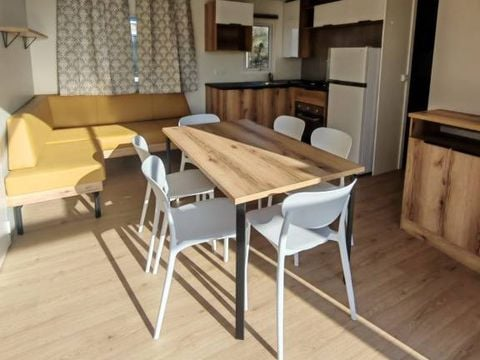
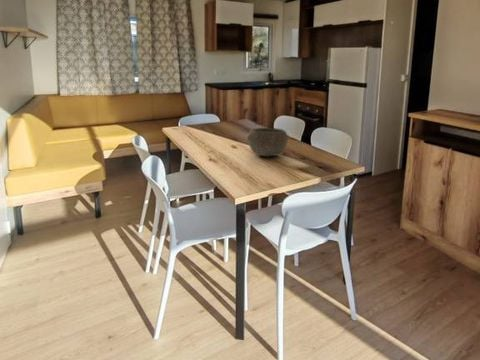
+ bowl [246,127,290,158]
